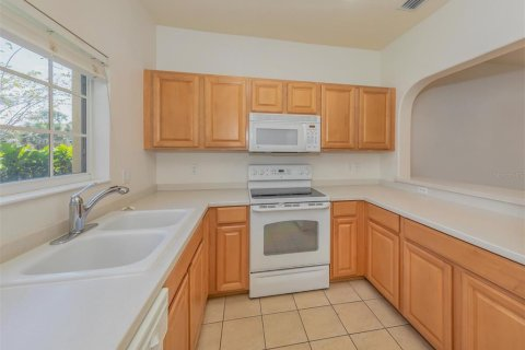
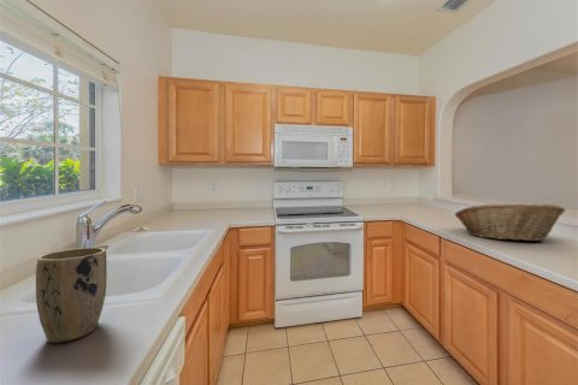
+ plant pot [35,247,108,344]
+ fruit basket [454,202,566,242]
